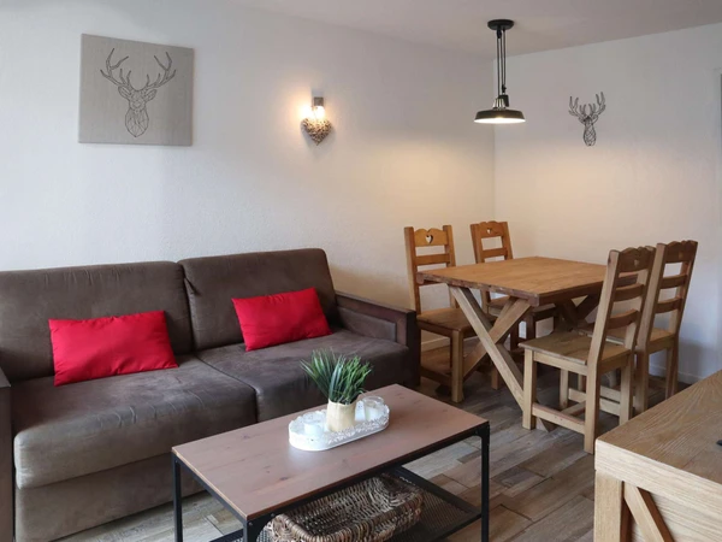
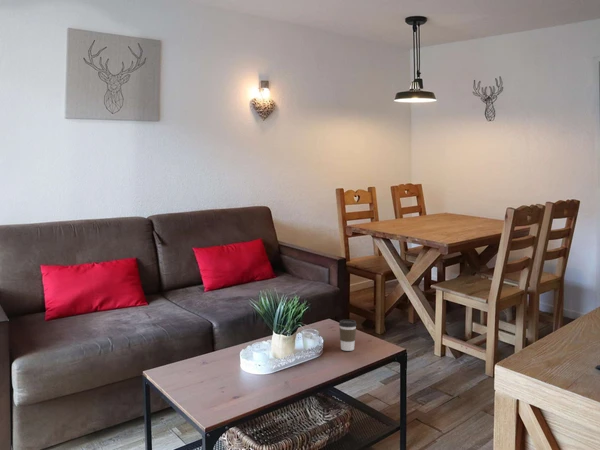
+ coffee cup [338,319,358,352]
